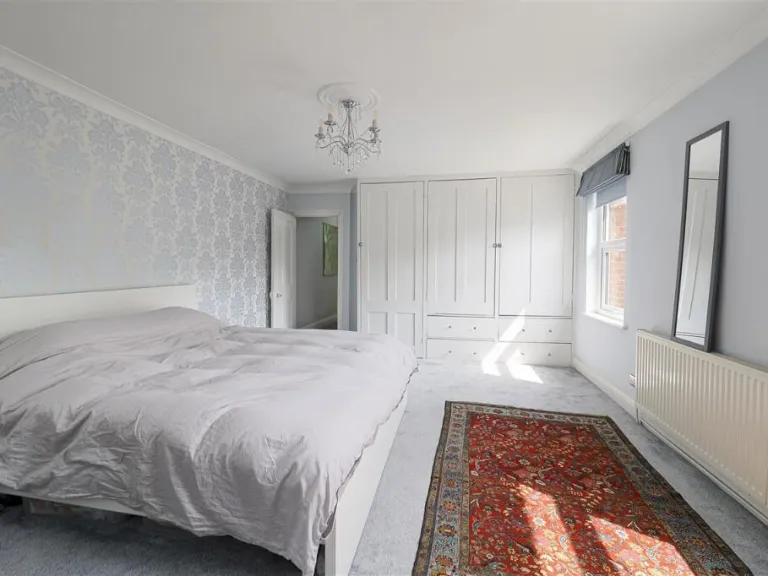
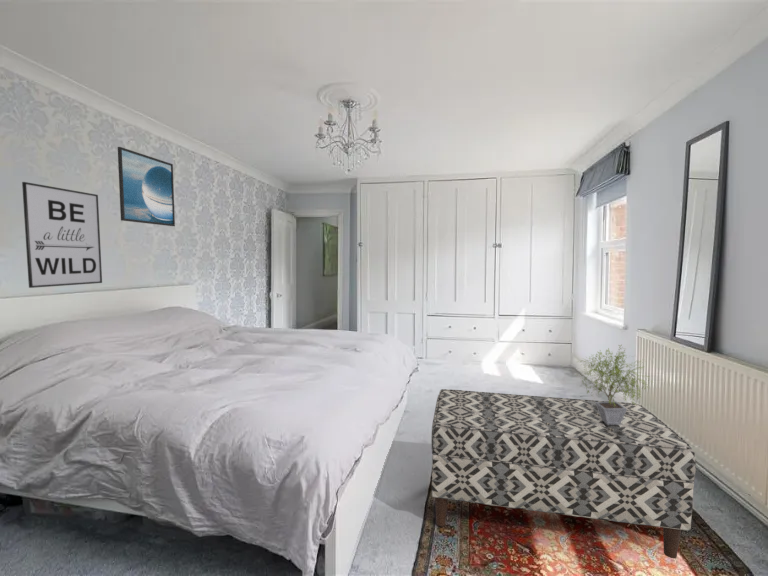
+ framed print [117,146,176,227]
+ potted plant [574,344,655,425]
+ bench [430,388,697,559]
+ wall art [21,181,103,289]
